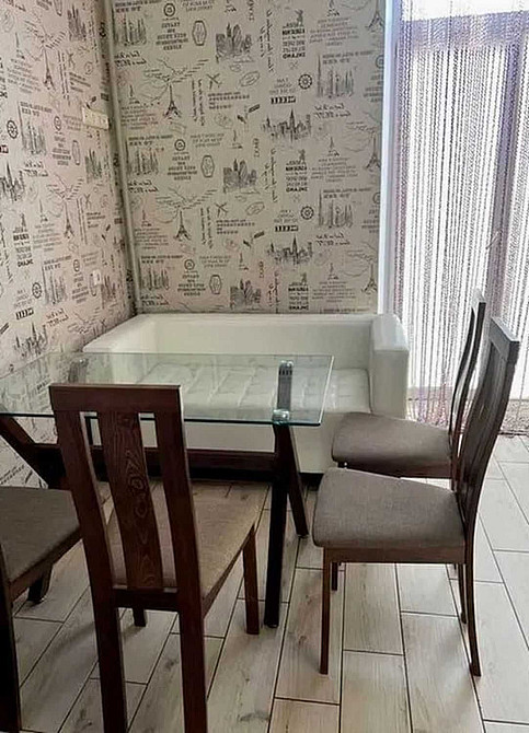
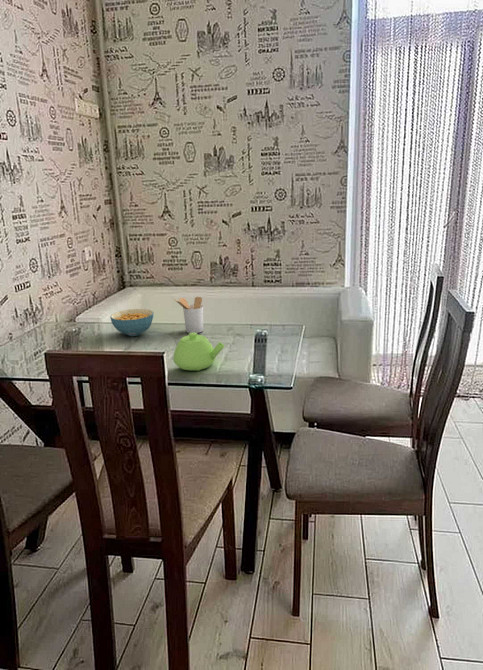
+ teapot [173,333,225,372]
+ utensil holder [173,296,204,334]
+ cereal bowl [109,308,155,337]
